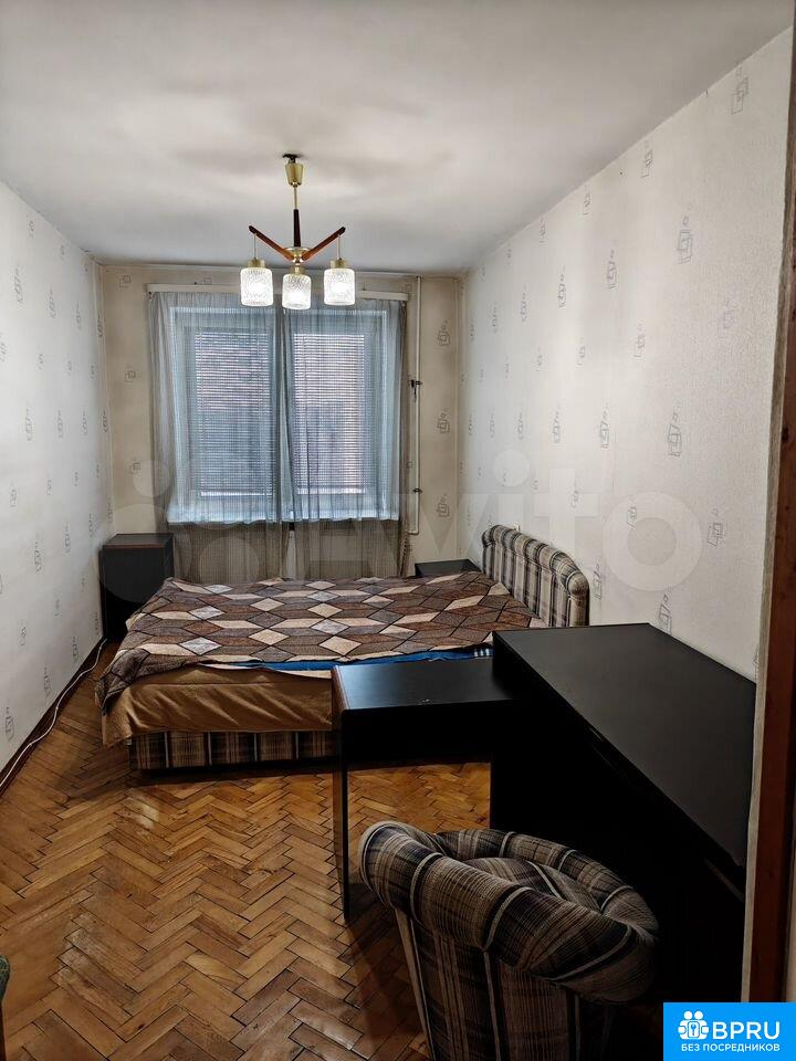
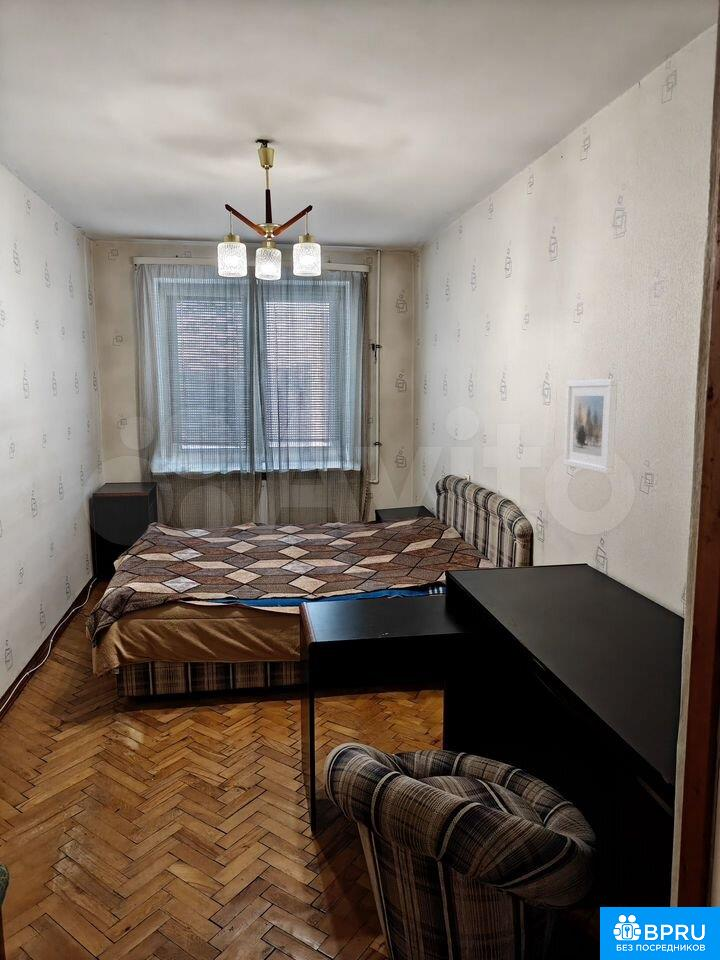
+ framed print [563,378,618,475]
